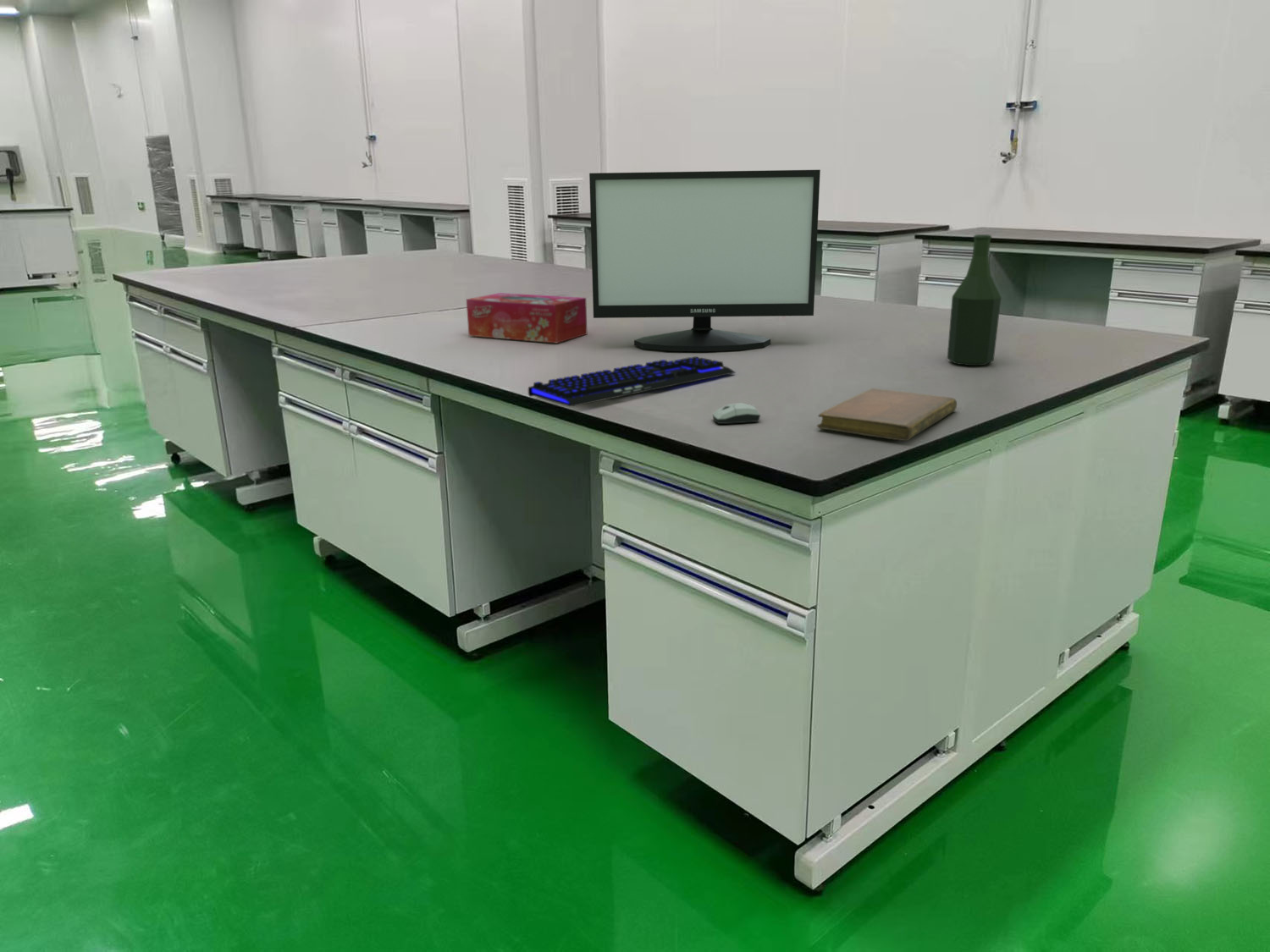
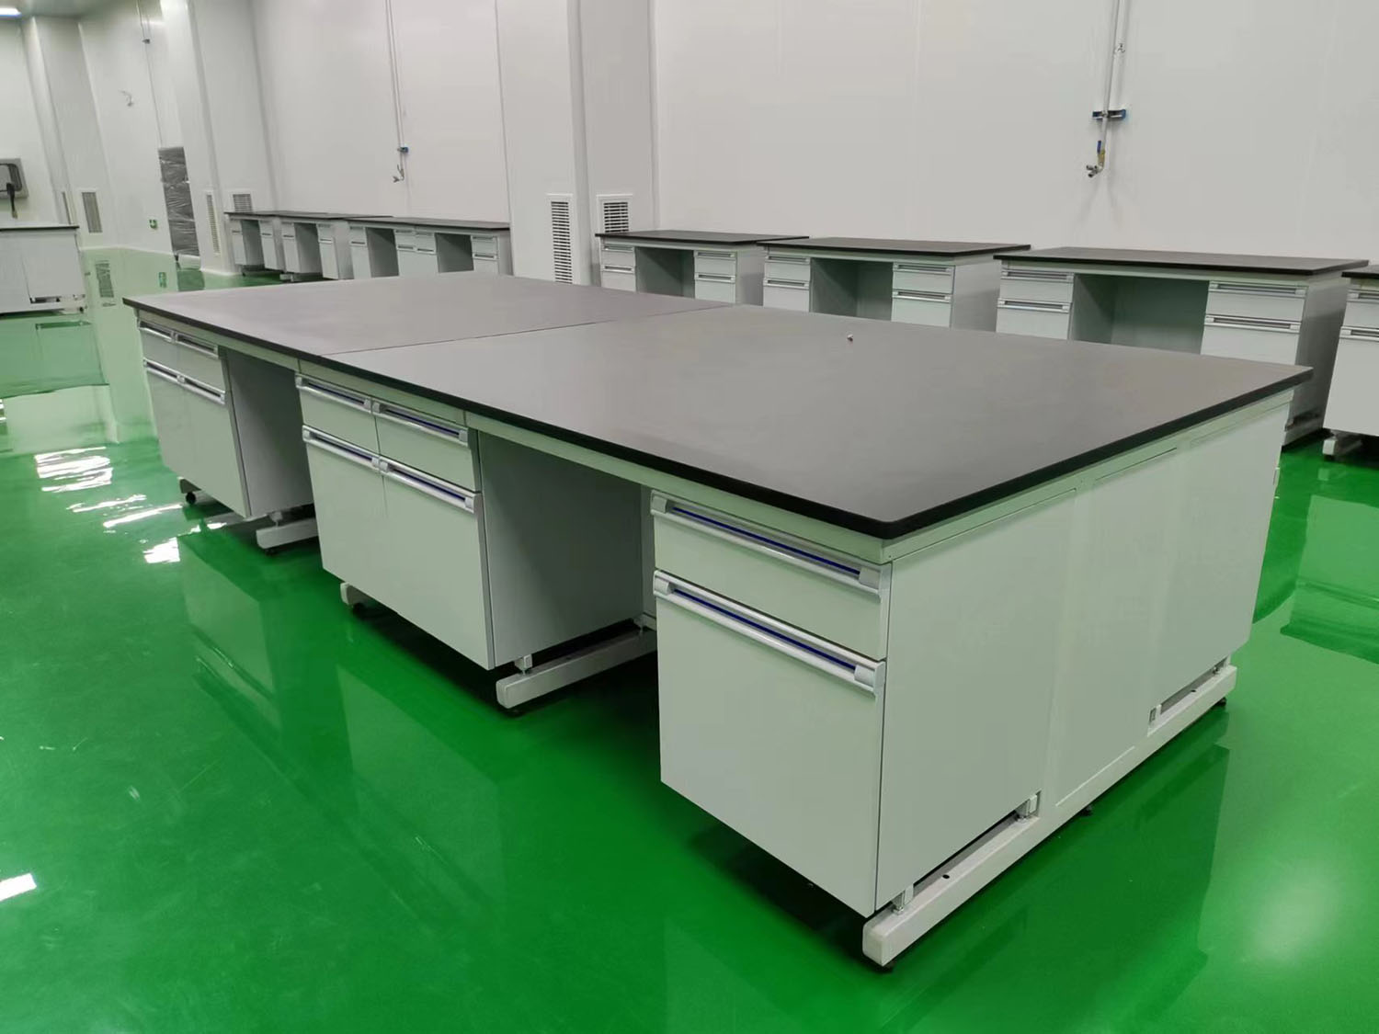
- bottle [947,234,1002,366]
- keyboard [527,355,737,407]
- tissue box [466,292,588,344]
- monitor [588,169,821,352]
- notebook [816,388,958,442]
- computer mouse [712,402,761,425]
